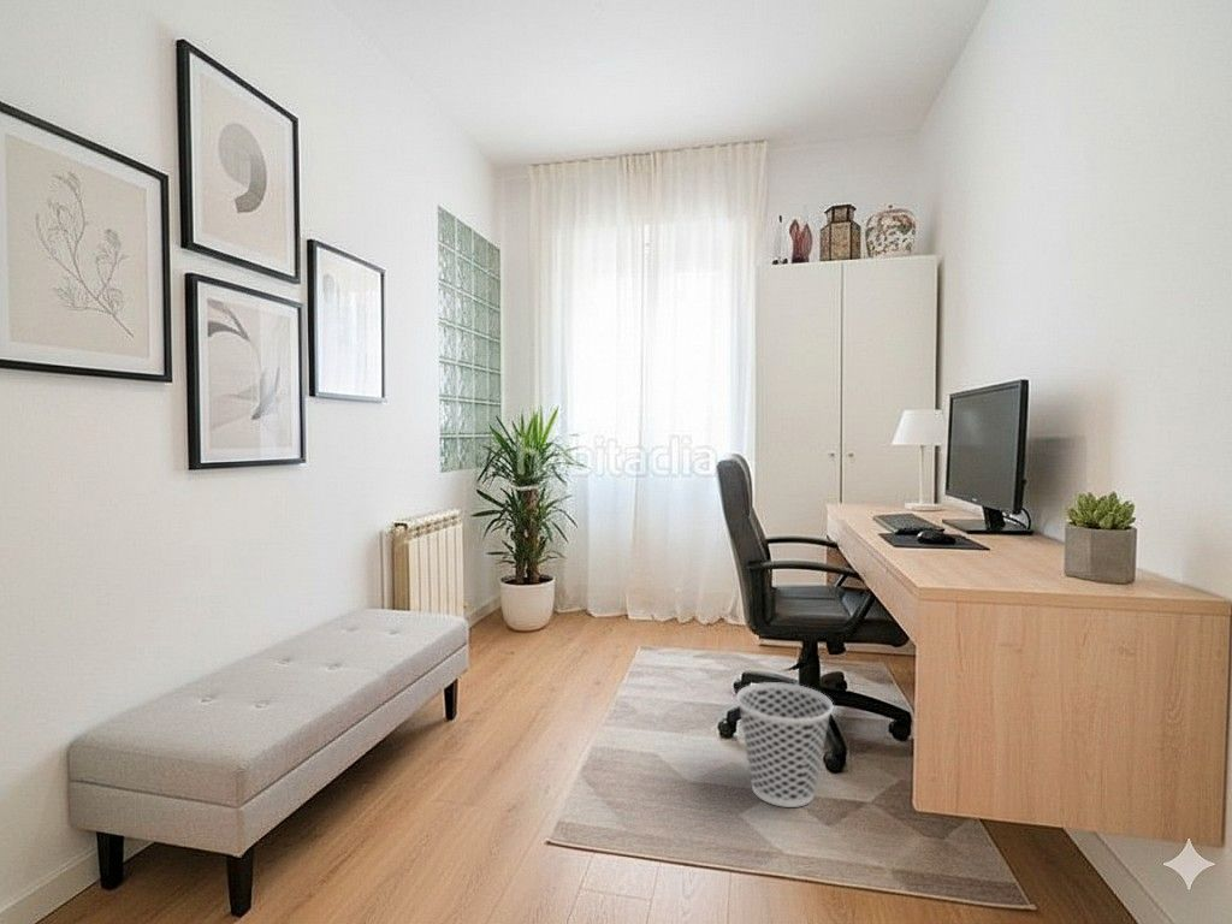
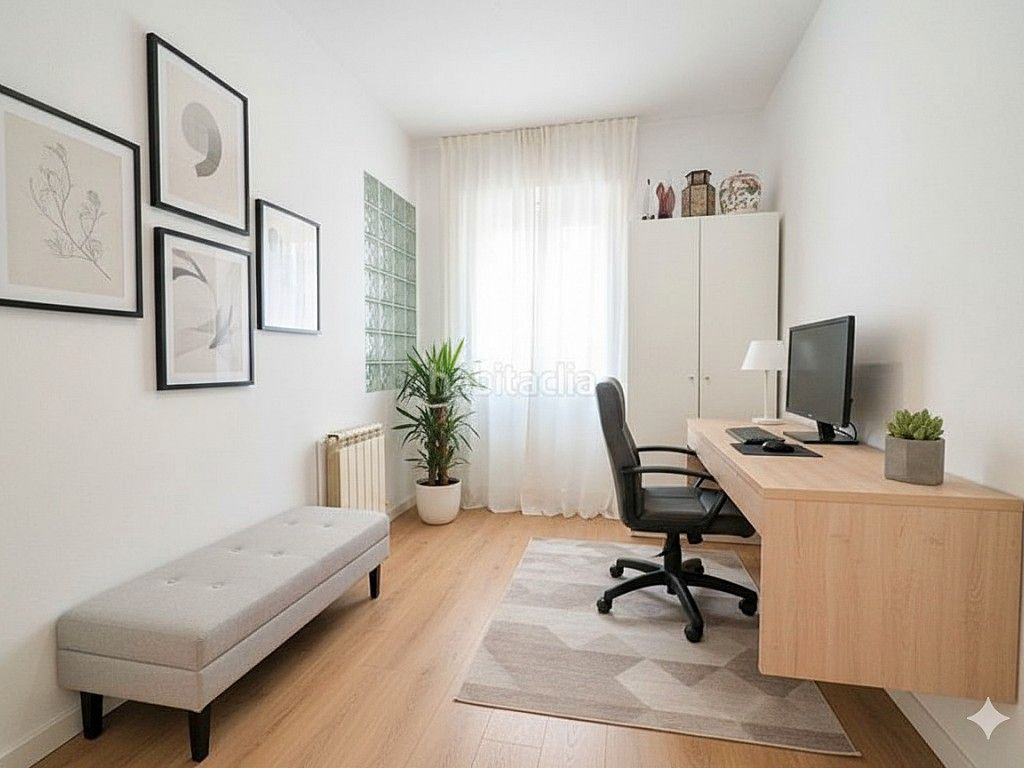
- wastebasket [735,681,834,808]
